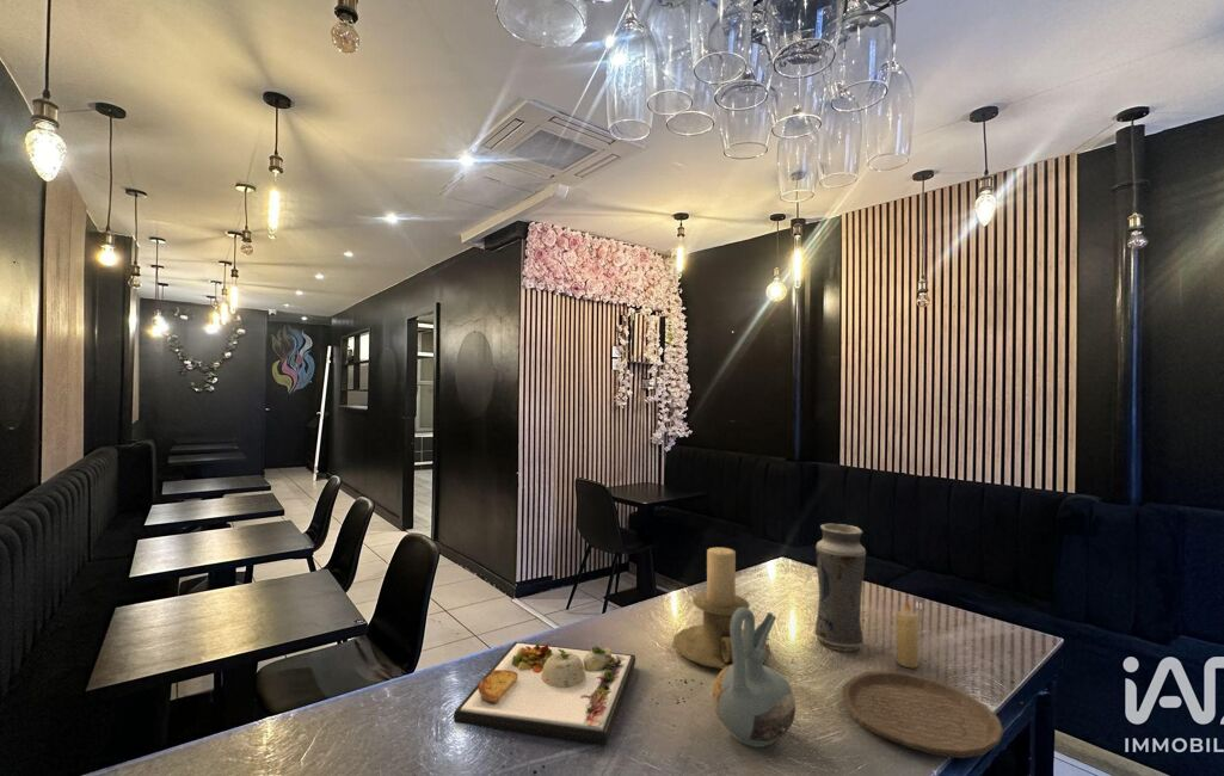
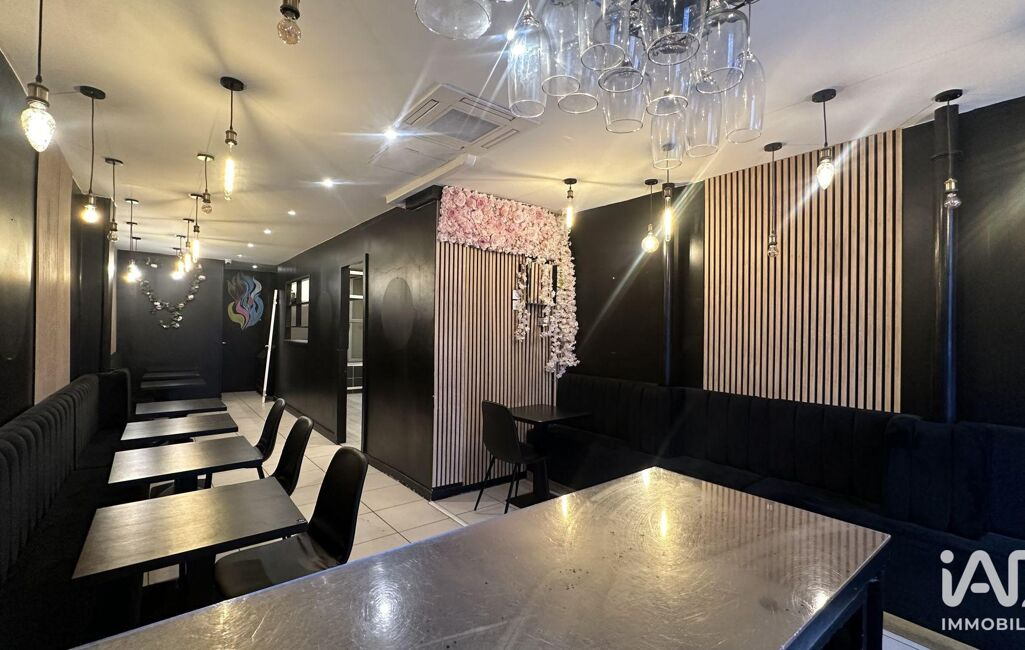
- candle holder [671,547,771,670]
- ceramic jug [712,608,796,749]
- candle [894,601,921,669]
- plate [841,670,1005,759]
- dinner plate [453,641,636,746]
- vase [814,523,867,652]
